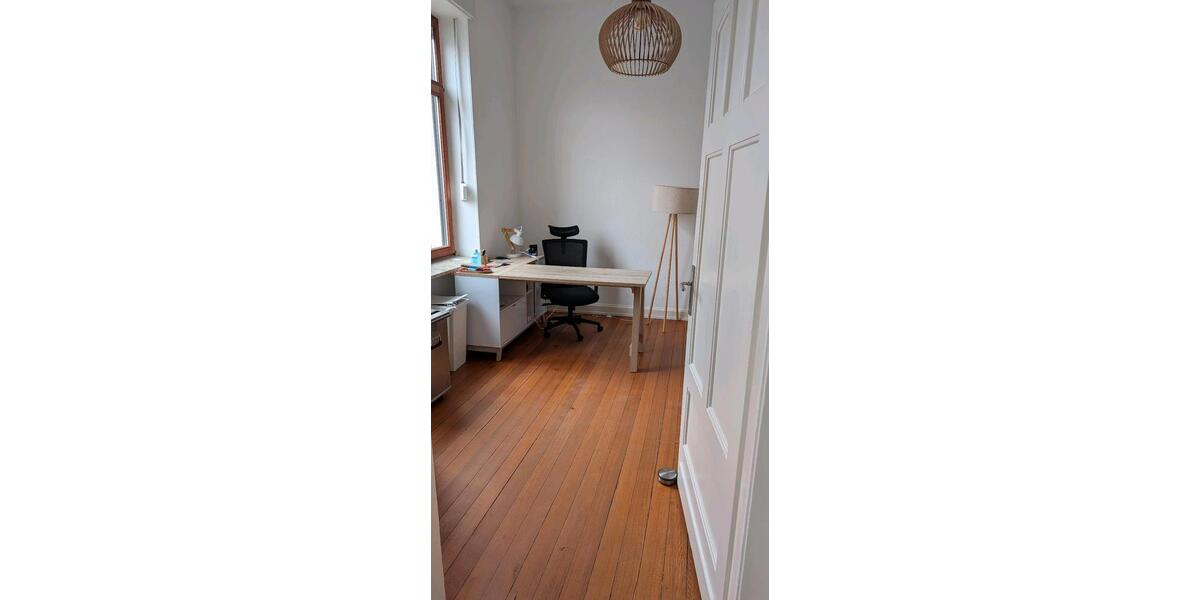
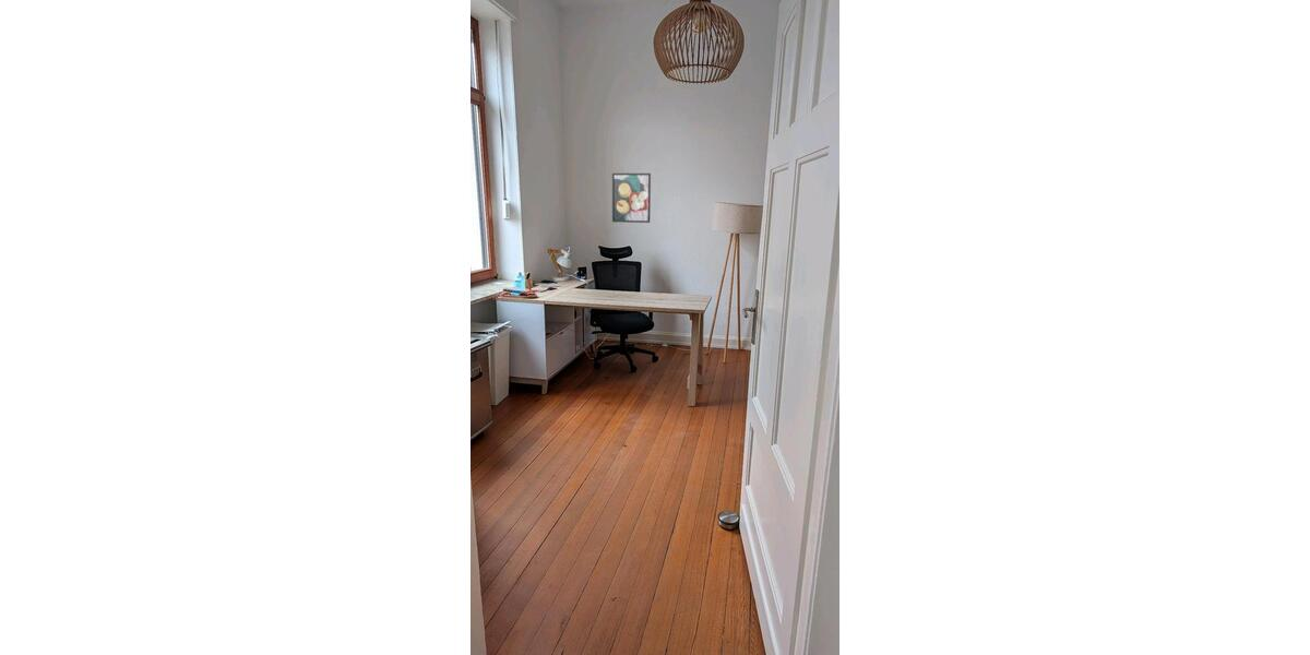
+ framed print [611,172,652,224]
